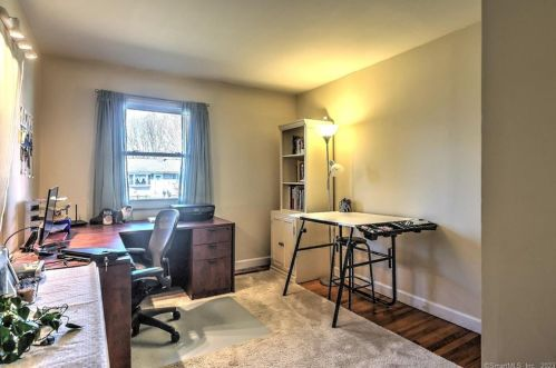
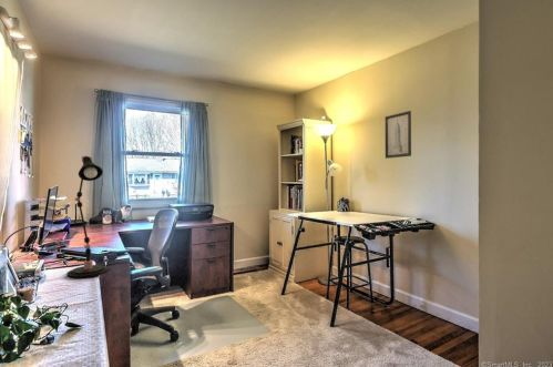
+ wall art [383,110,412,160]
+ desk lamp [65,155,110,279]
